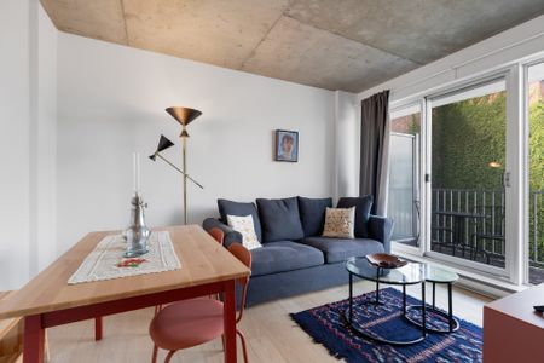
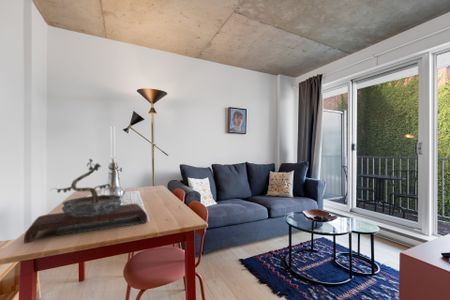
+ bonsai tree [23,158,148,244]
